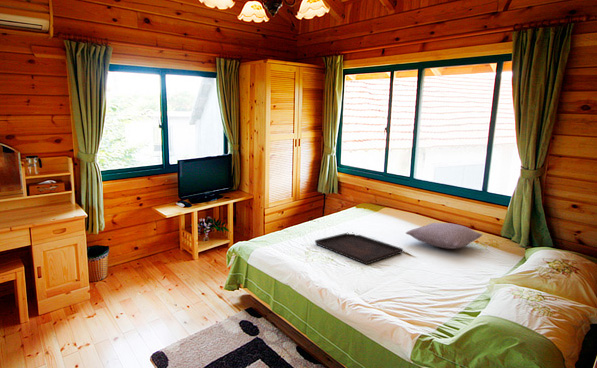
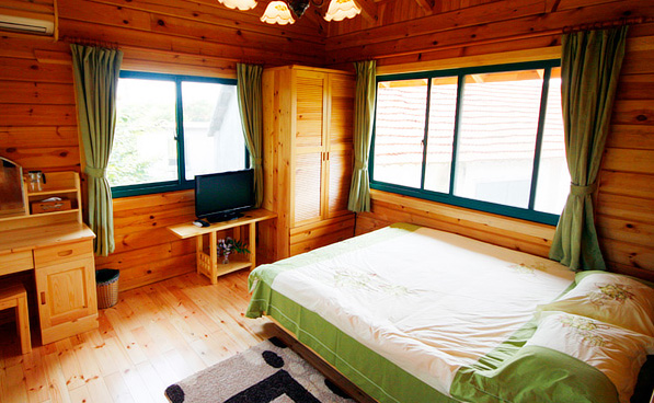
- pillow [405,222,483,250]
- serving tray [314,232,404,266]
